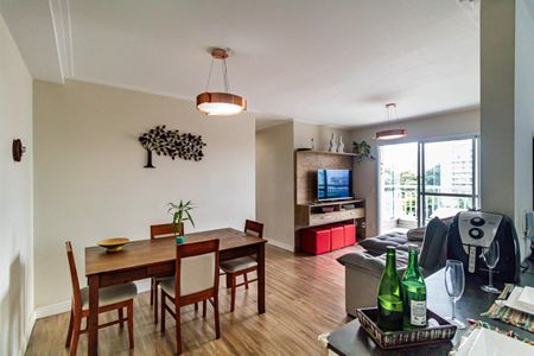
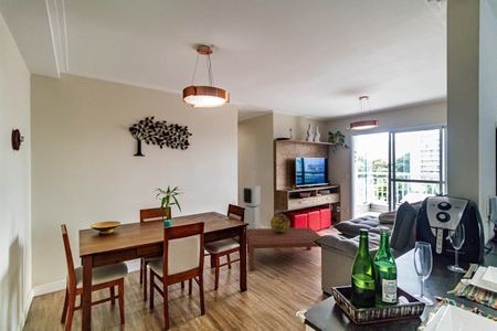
+ decorative globe [269,213,290,233]
+ air purifier [242,184,262,229]
+ coffee table [245,226,322,271]
